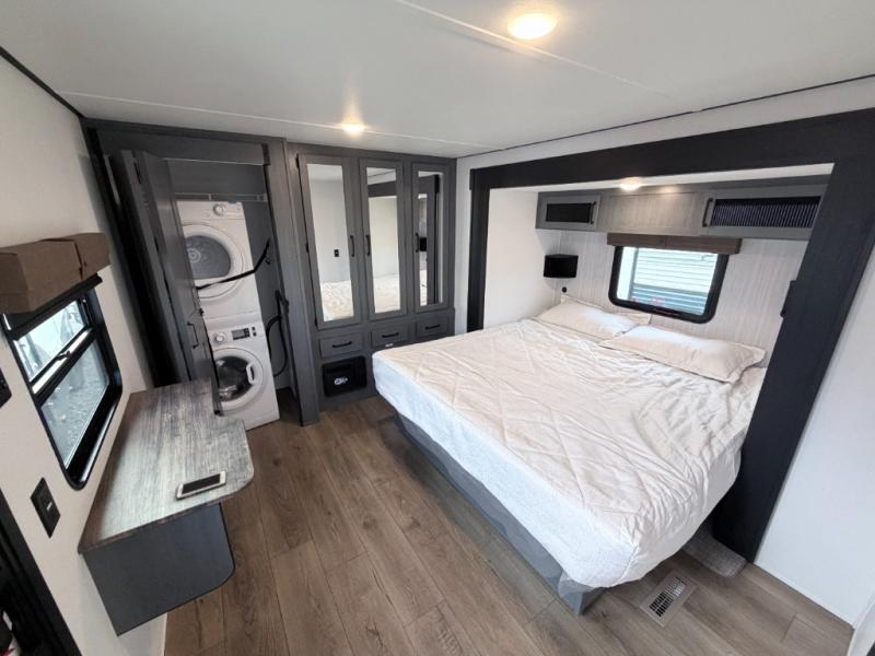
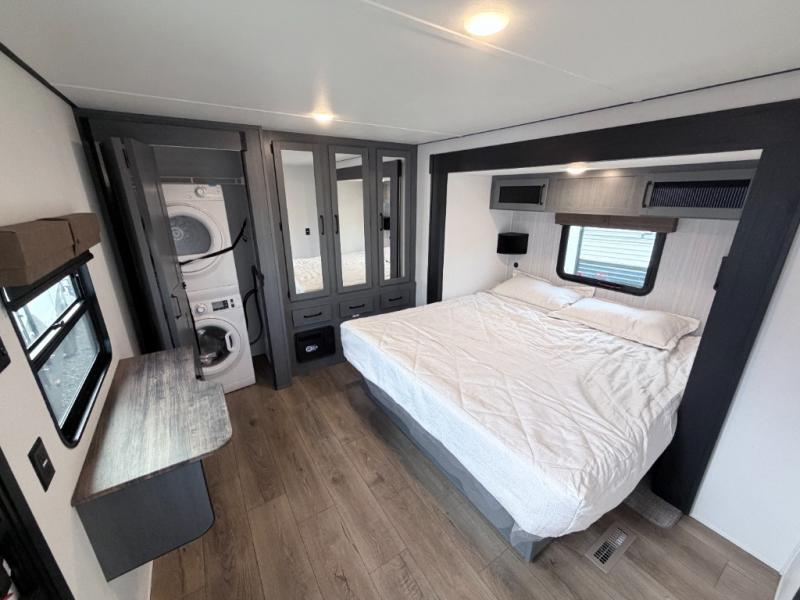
- cell phone [175,469,228,501]
